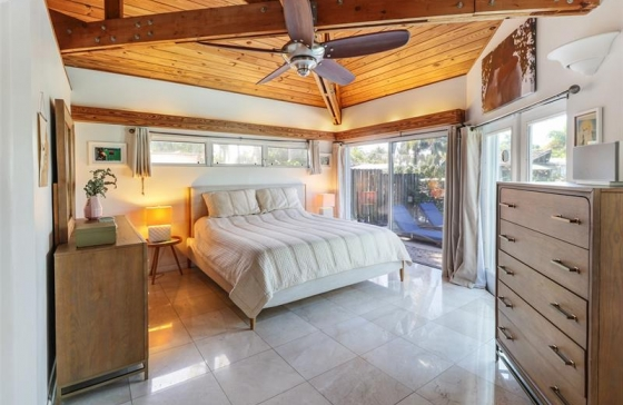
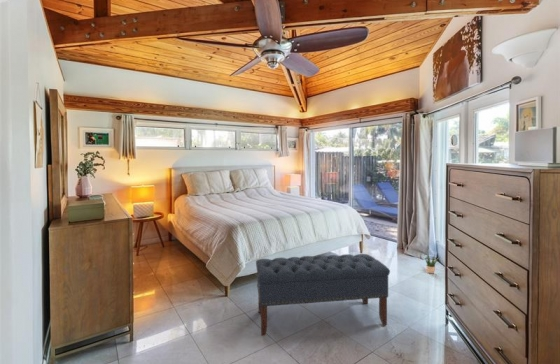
+ bench [255,253,391,337]
+ potted plant [423,252,441,274]
